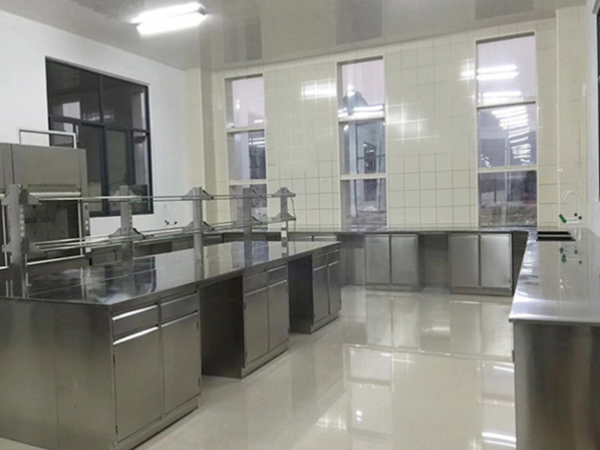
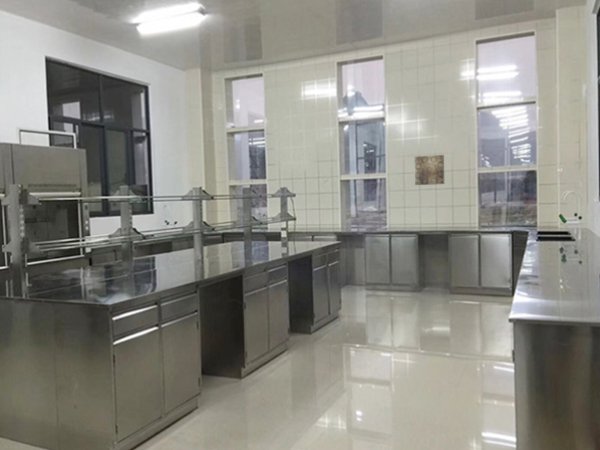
+ wall art [414,154,445,186]
